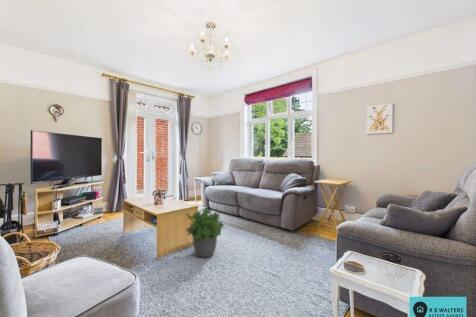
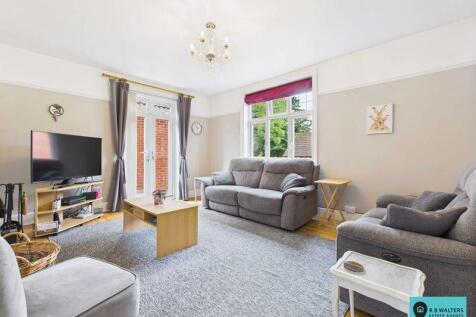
- potted plant [185,207,225,258]
